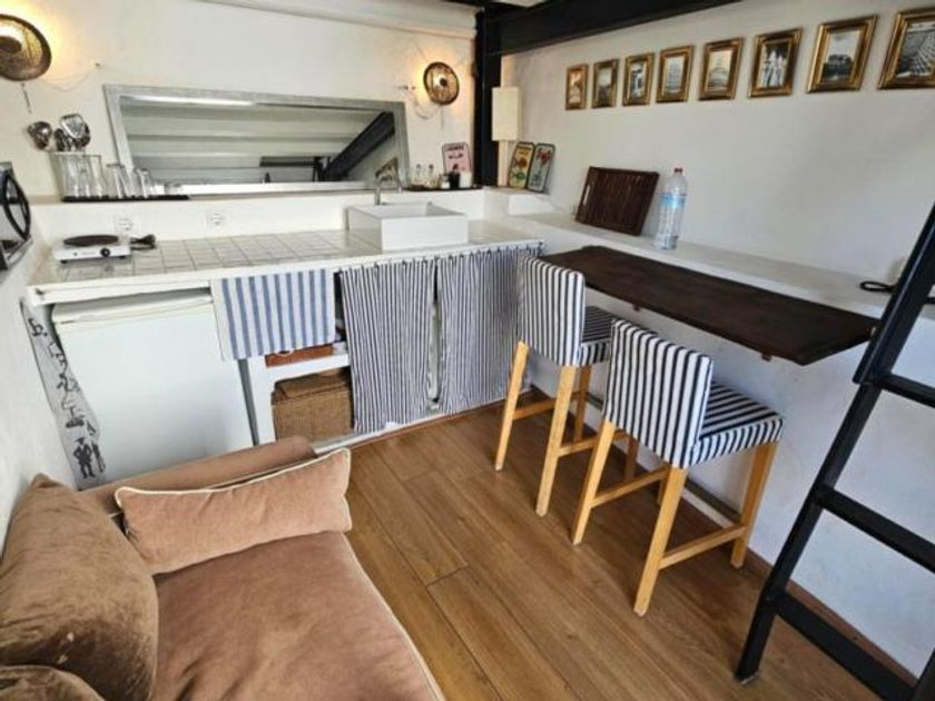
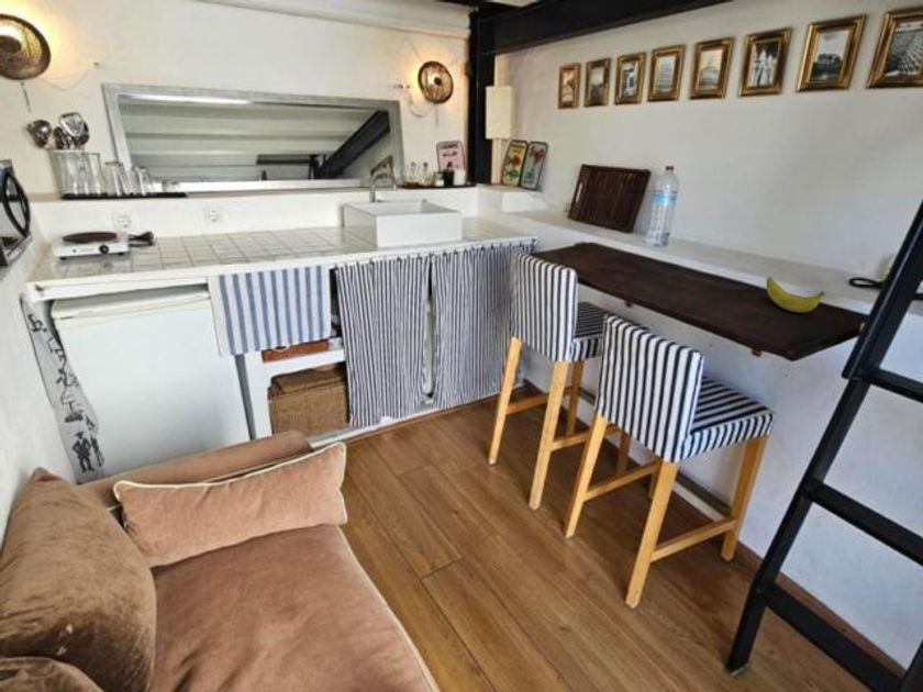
+ banana [766,276,826,313]
